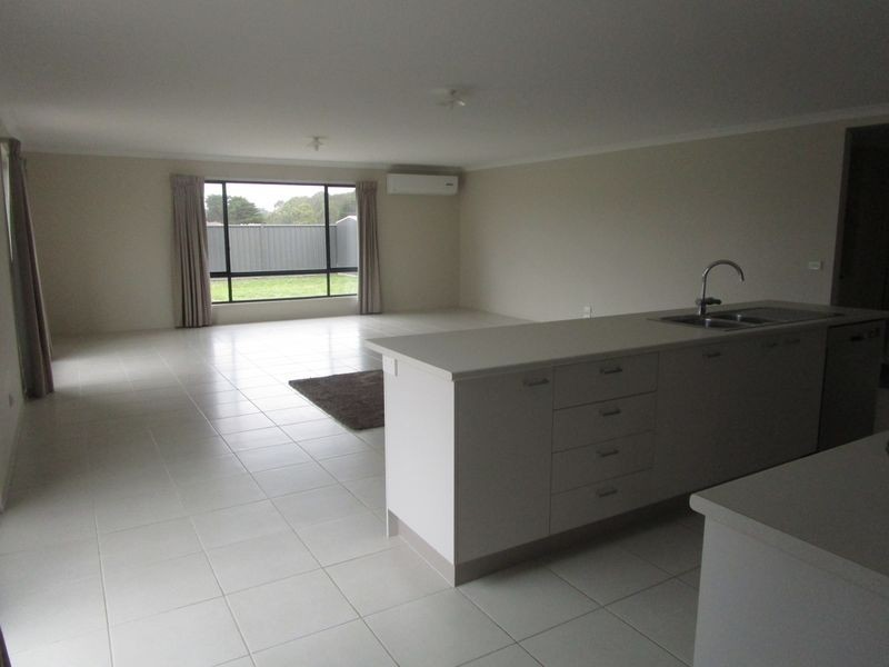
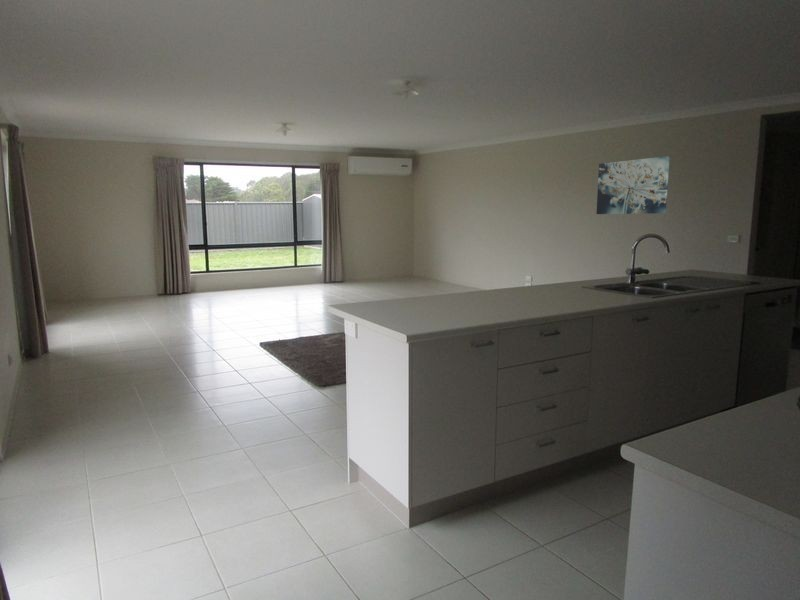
+ wall art [595,155,671,215]
